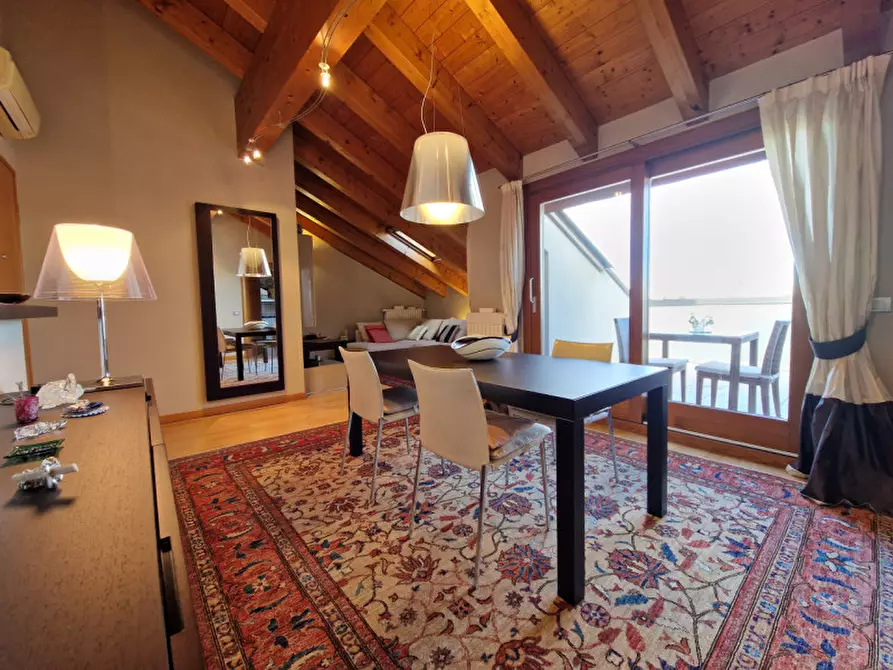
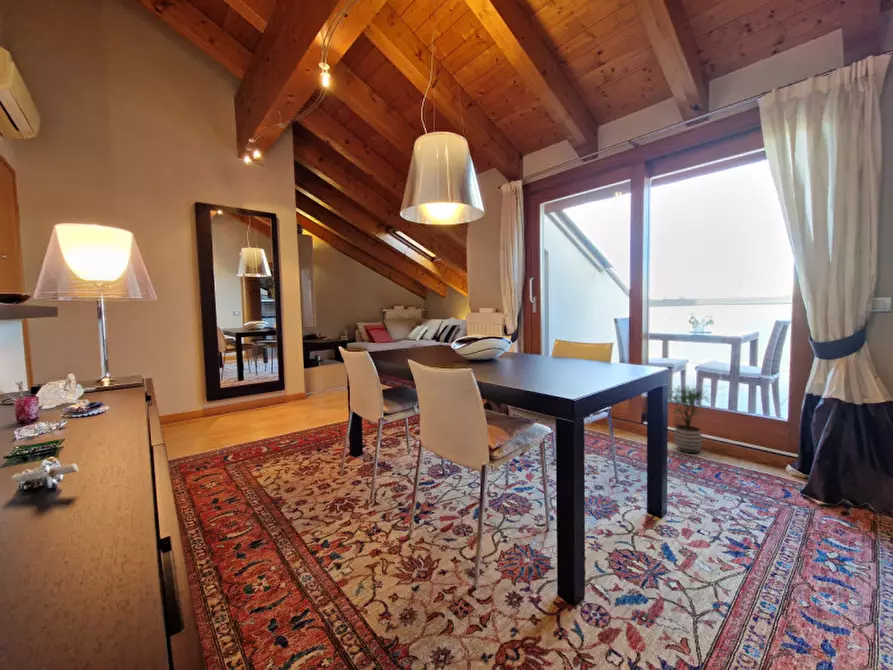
+ potted plant [668,384,714,454]
